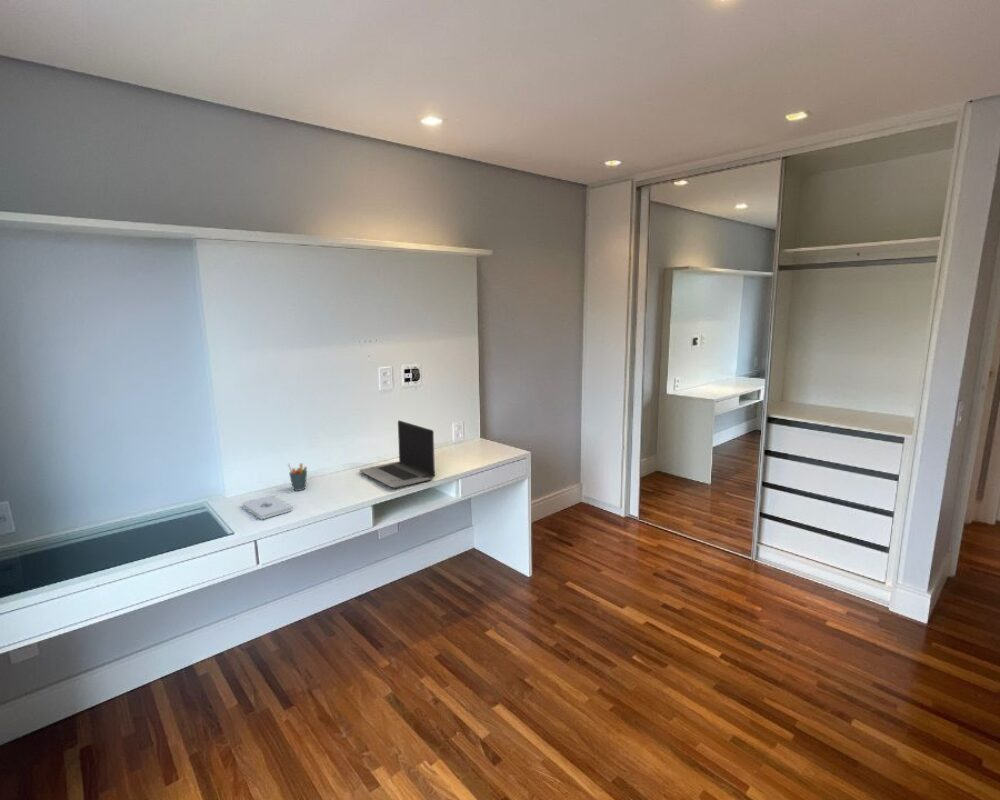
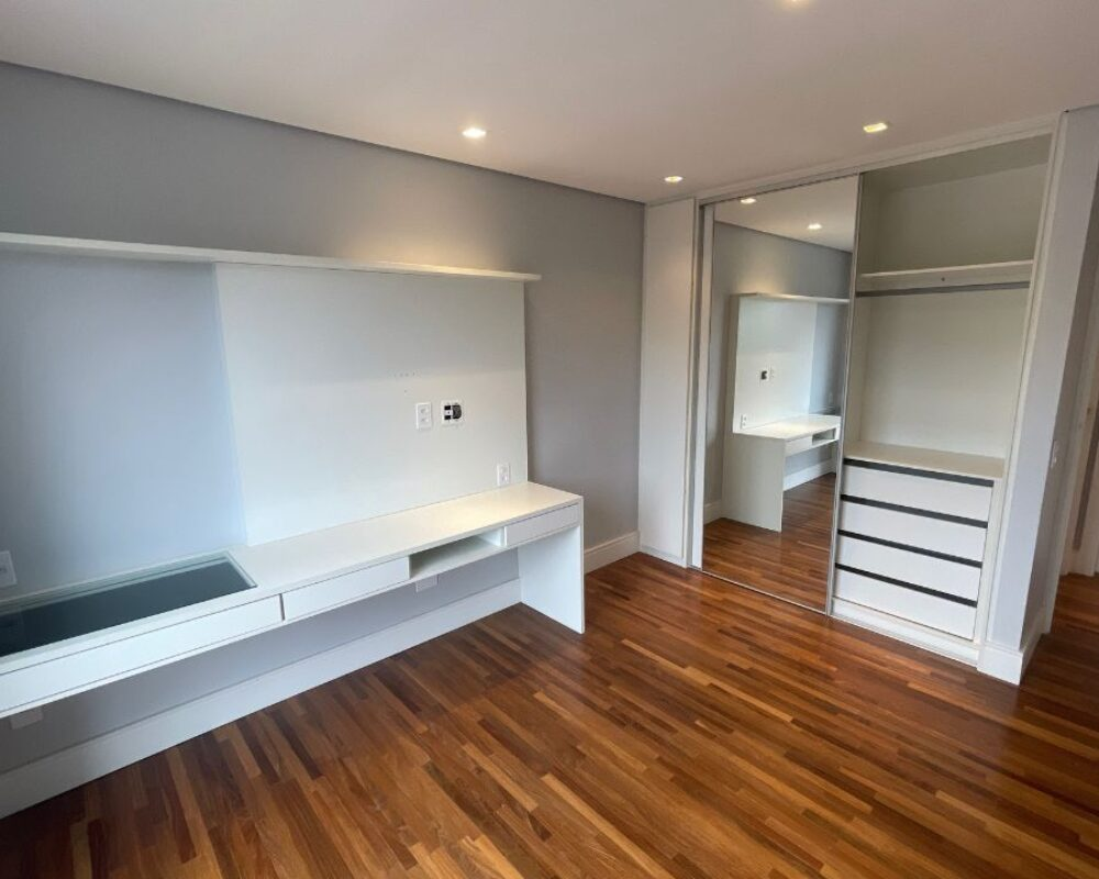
- laptop computer [358,419,436,489]
- pen holder [287,462,308,492]
- notepad [241,495,293,520]
